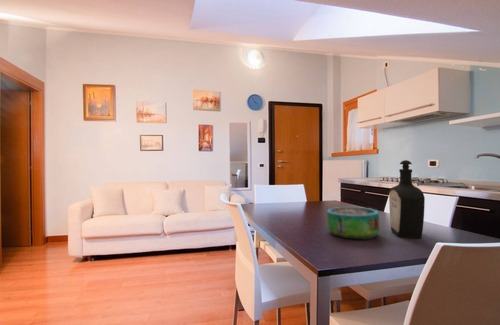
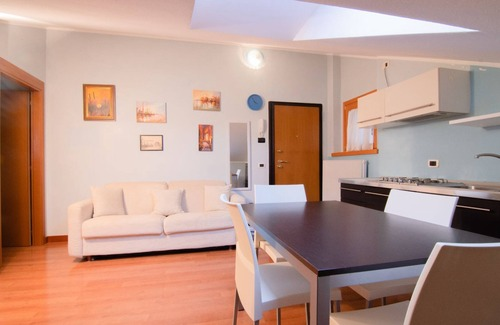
- decorative bowl [326,206,381,241]
- bottle [388,159,426,239]
